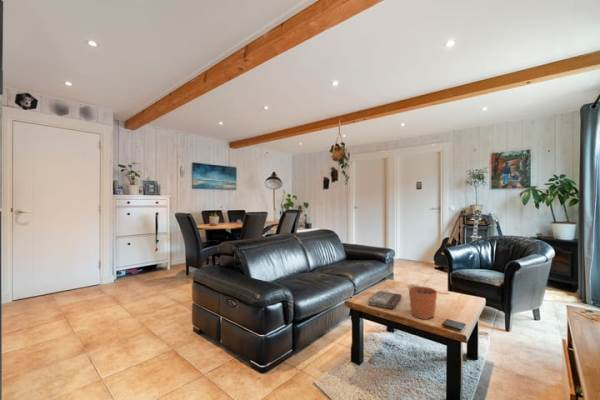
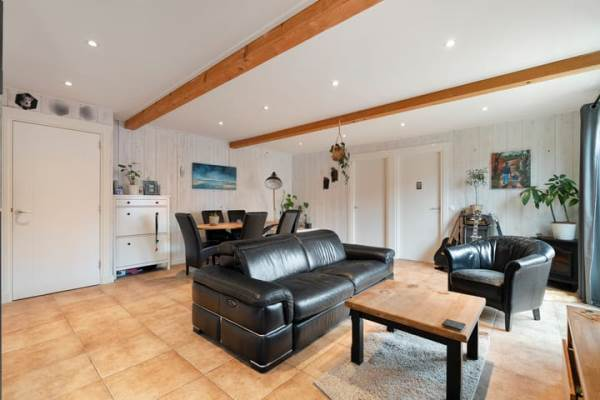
- book [367,290,403,310]
- plant pot [408,278,438,320]
